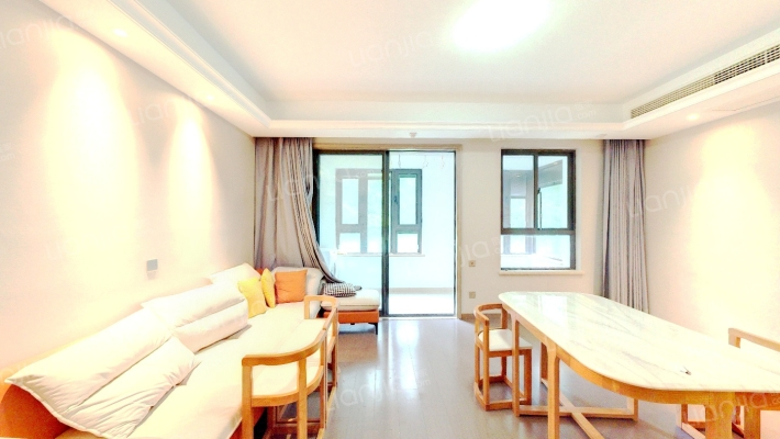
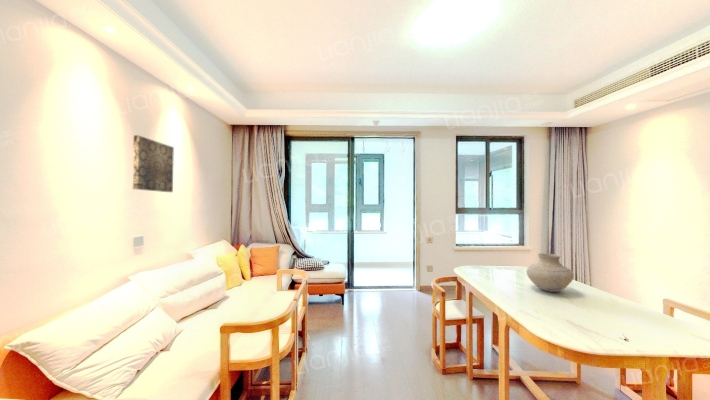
+ wall art [131,134,175,193]
+ vase [526,252,575,293]
